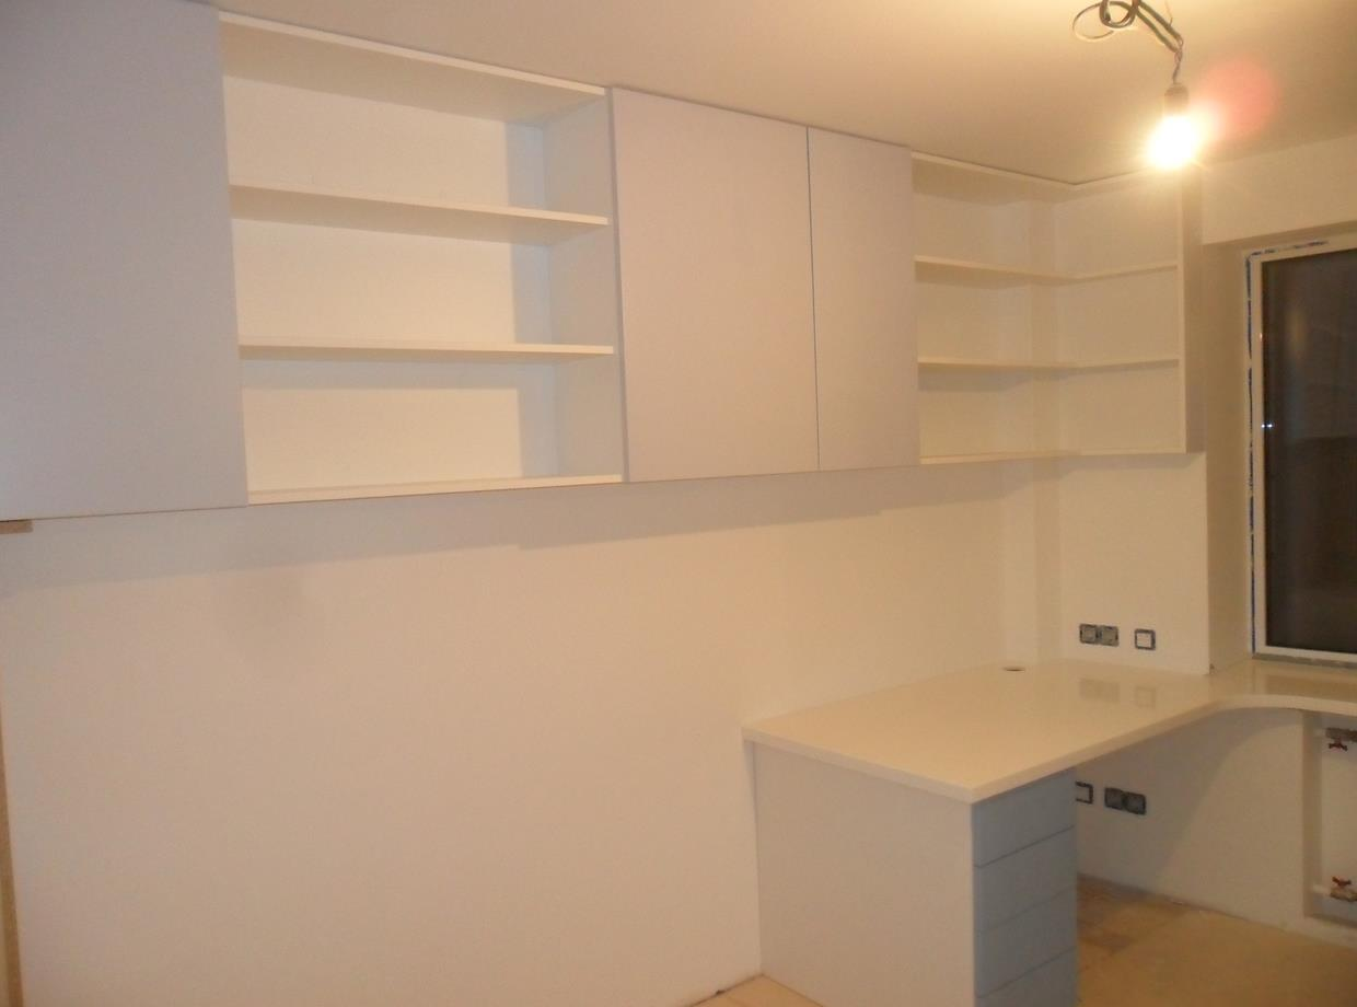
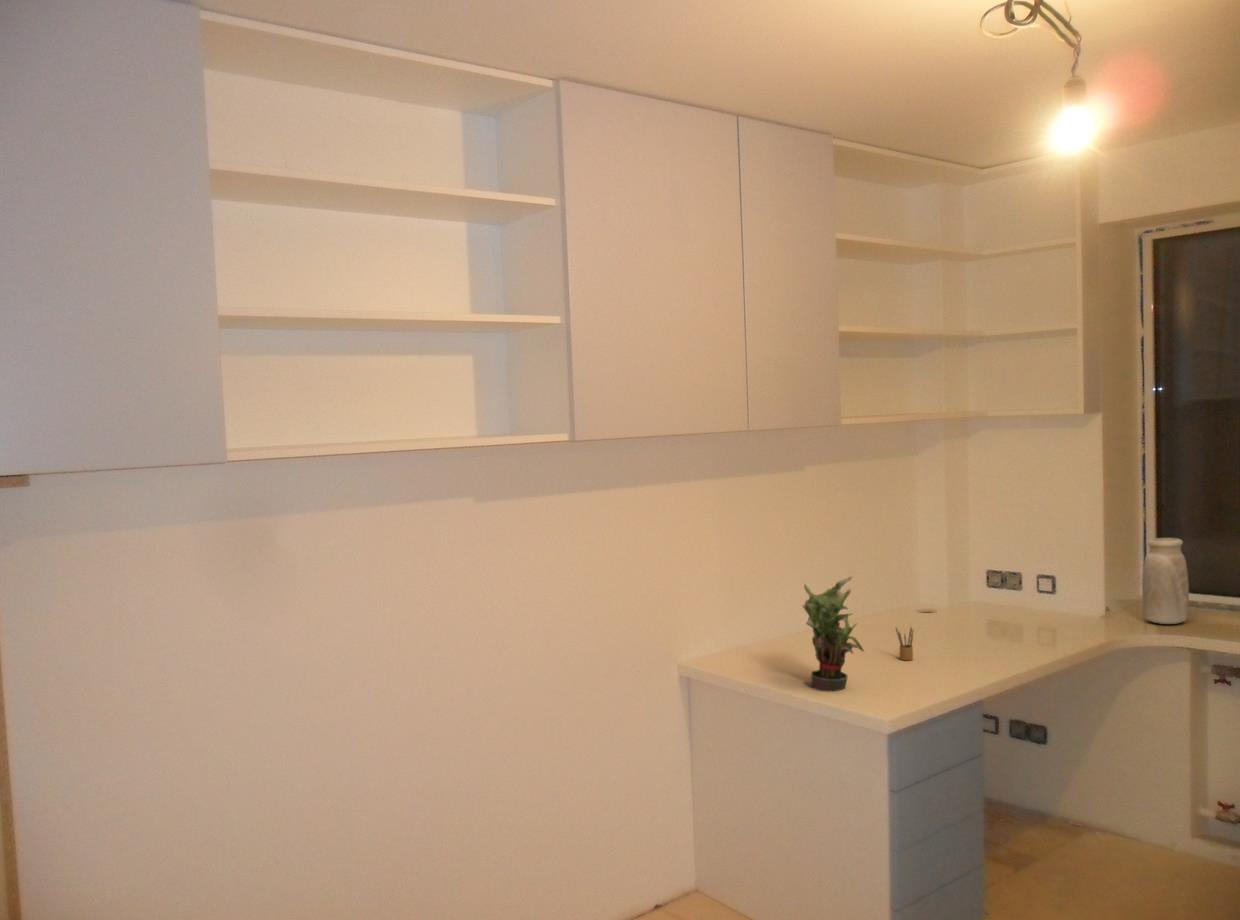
+ potted plant [801,575,865,693]
+ pencil box [895,625,914,661]
+ vase [1141,537,1190,625]
